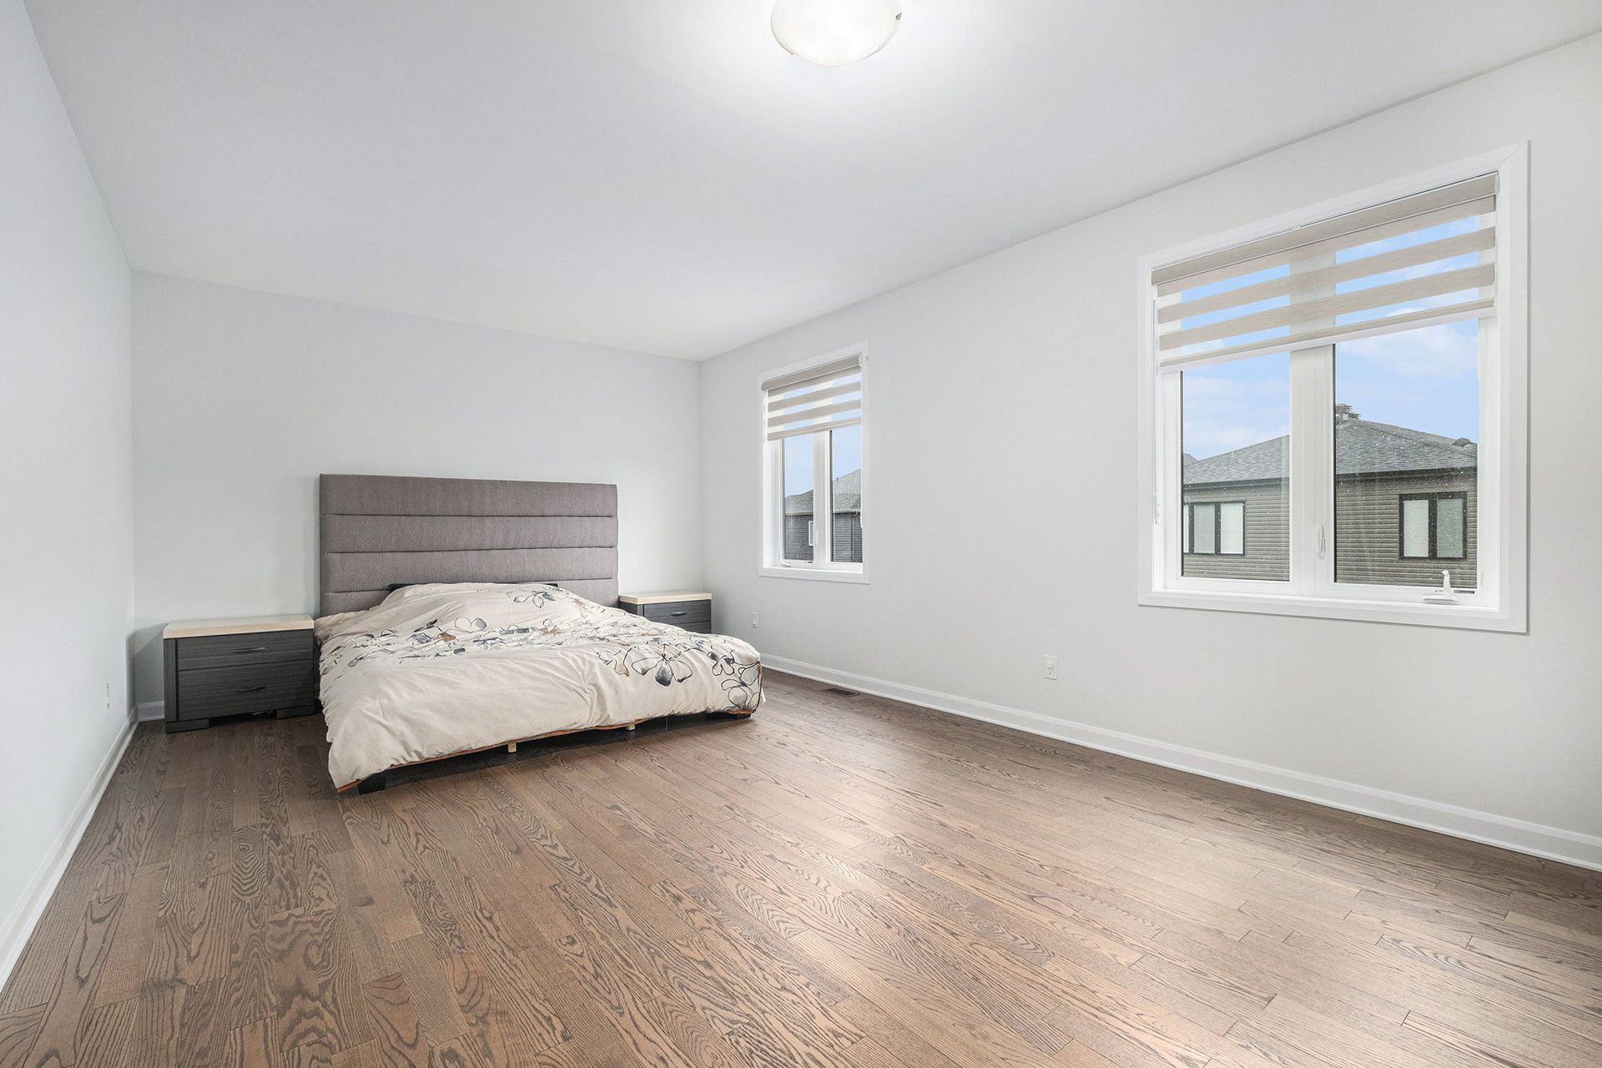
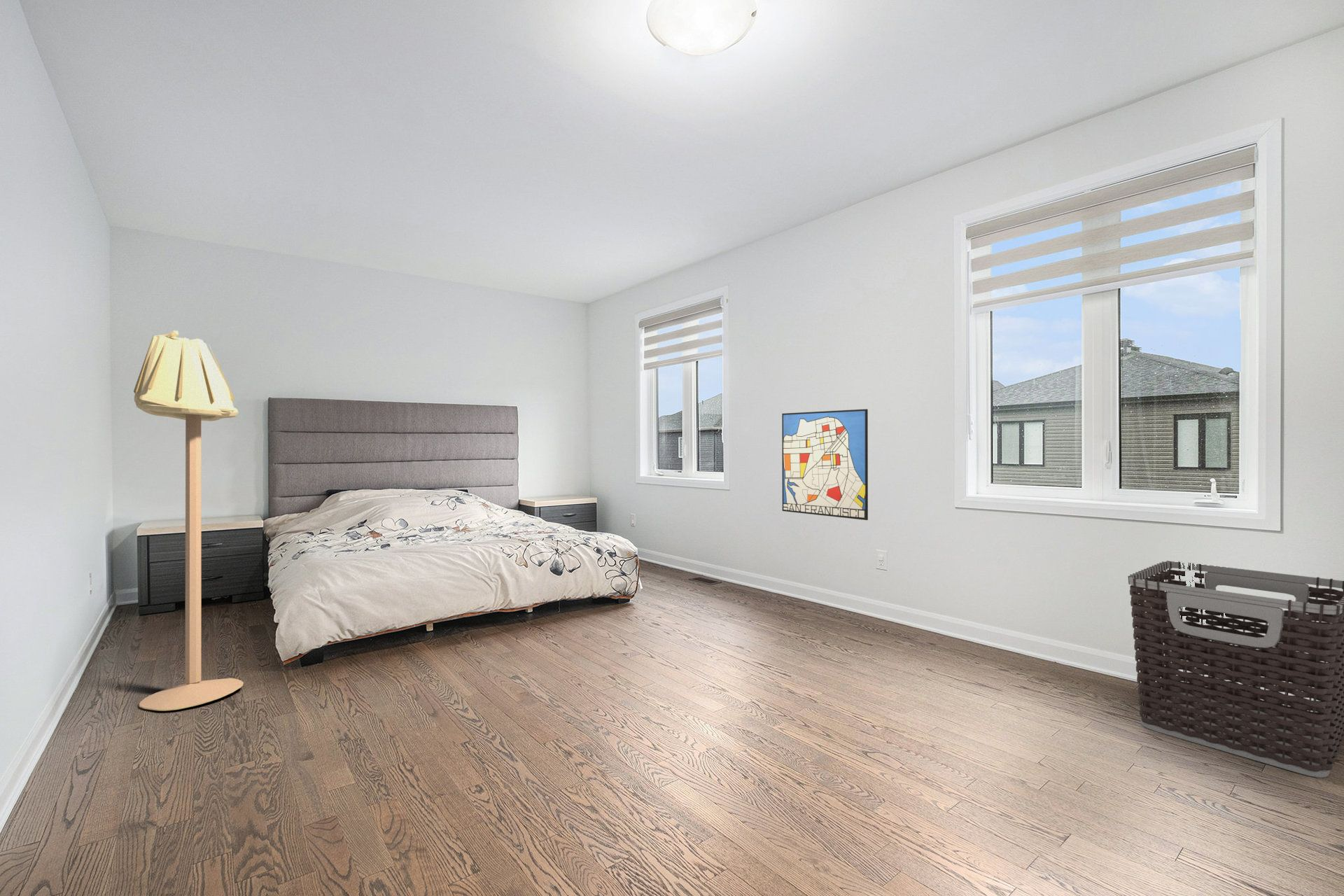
+ wall art [781,408,869,521]
+ floor lamp [133,330,244,711]
+ clothes hamper [1128,560,1344,778]
